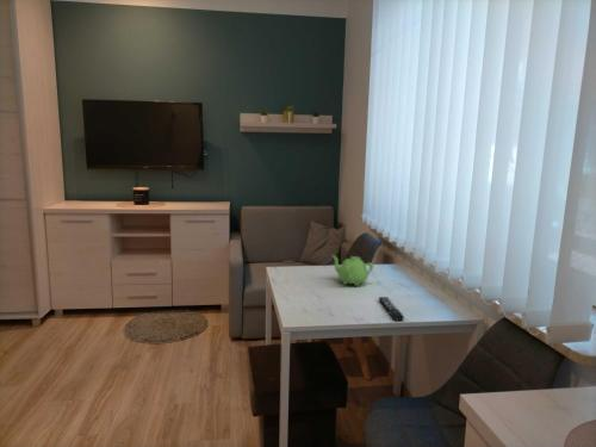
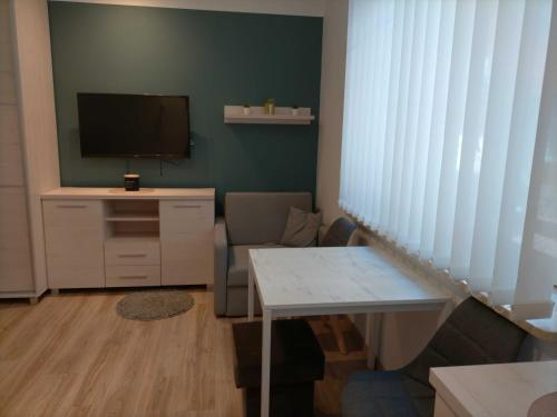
- teapot [330,254,374,287]
- remote control [378,296,405,321]
